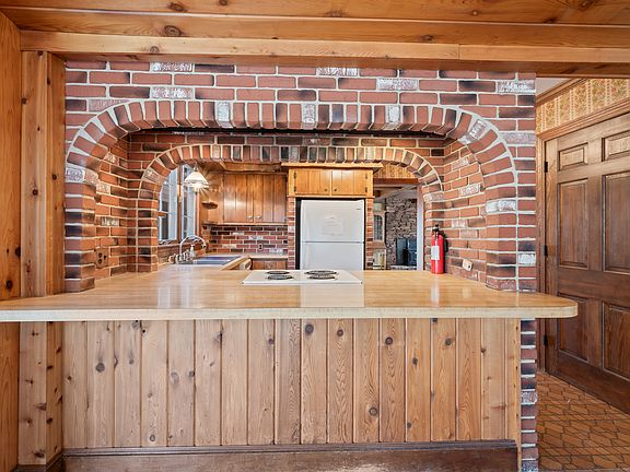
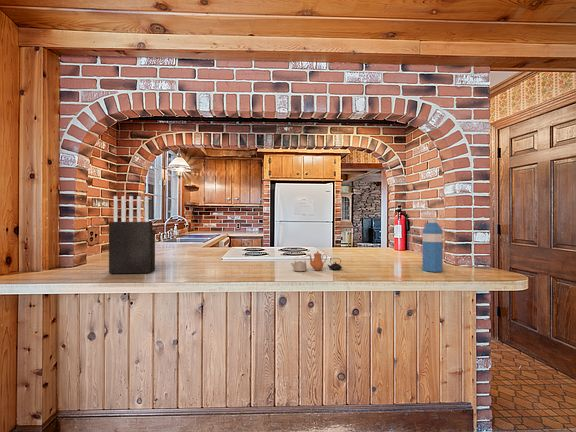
+ knife block [108,195,156,274]
+ teapot [290,250,343,272]
+ water bottle [422,218,444,273]
